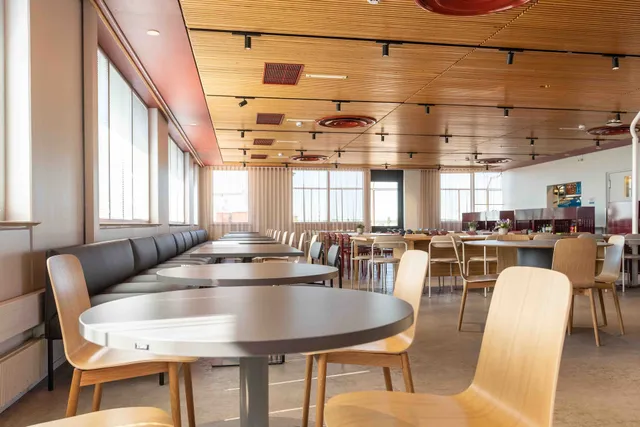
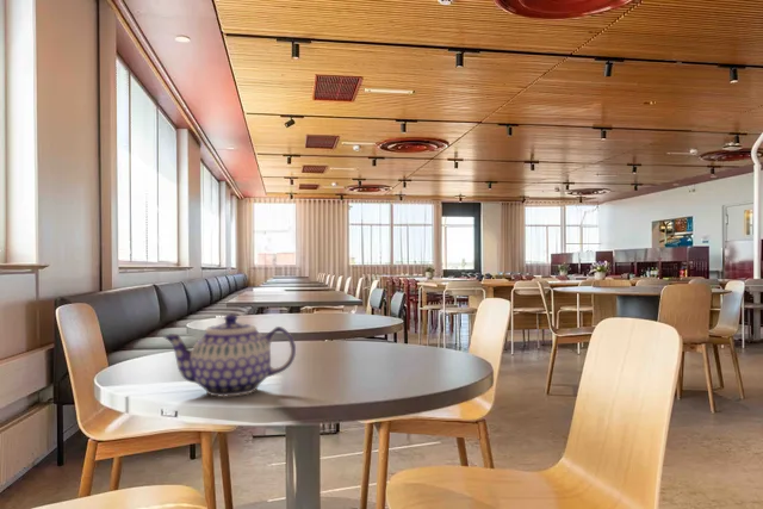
+ teapot [163,312,297,398]
